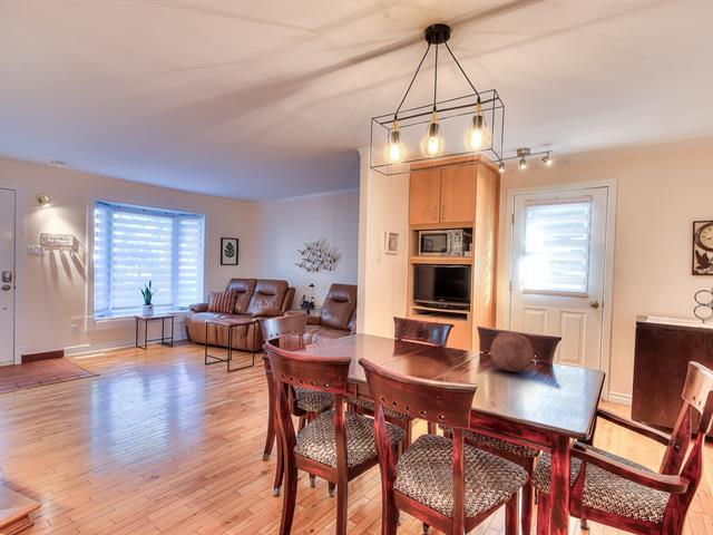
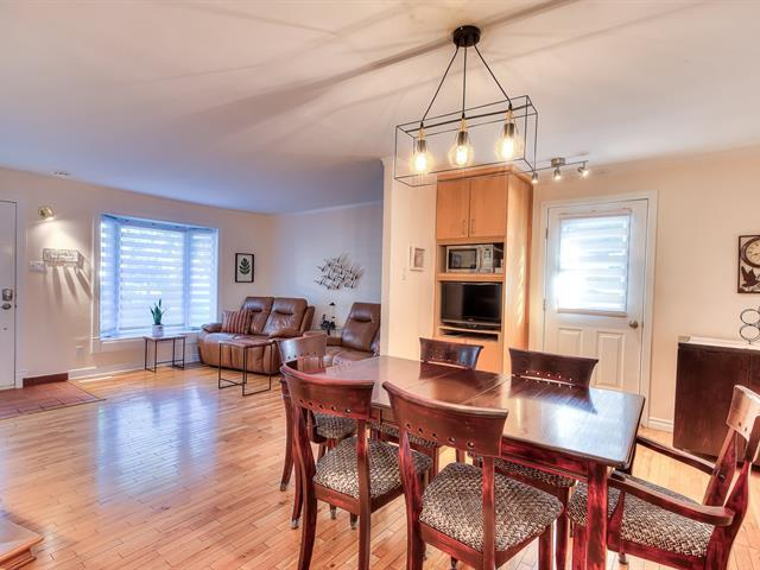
- decorative ball [489,331,535,372]
